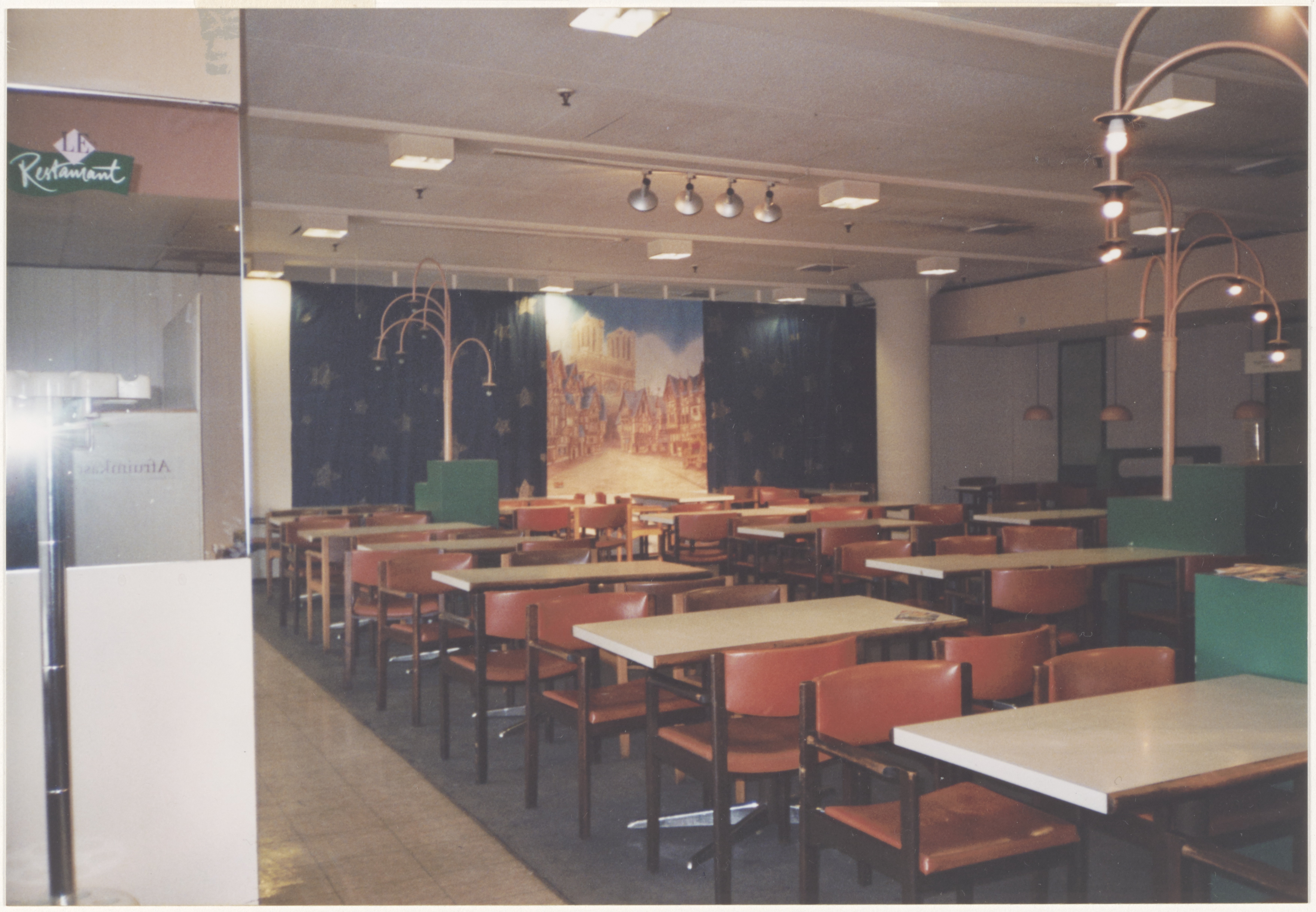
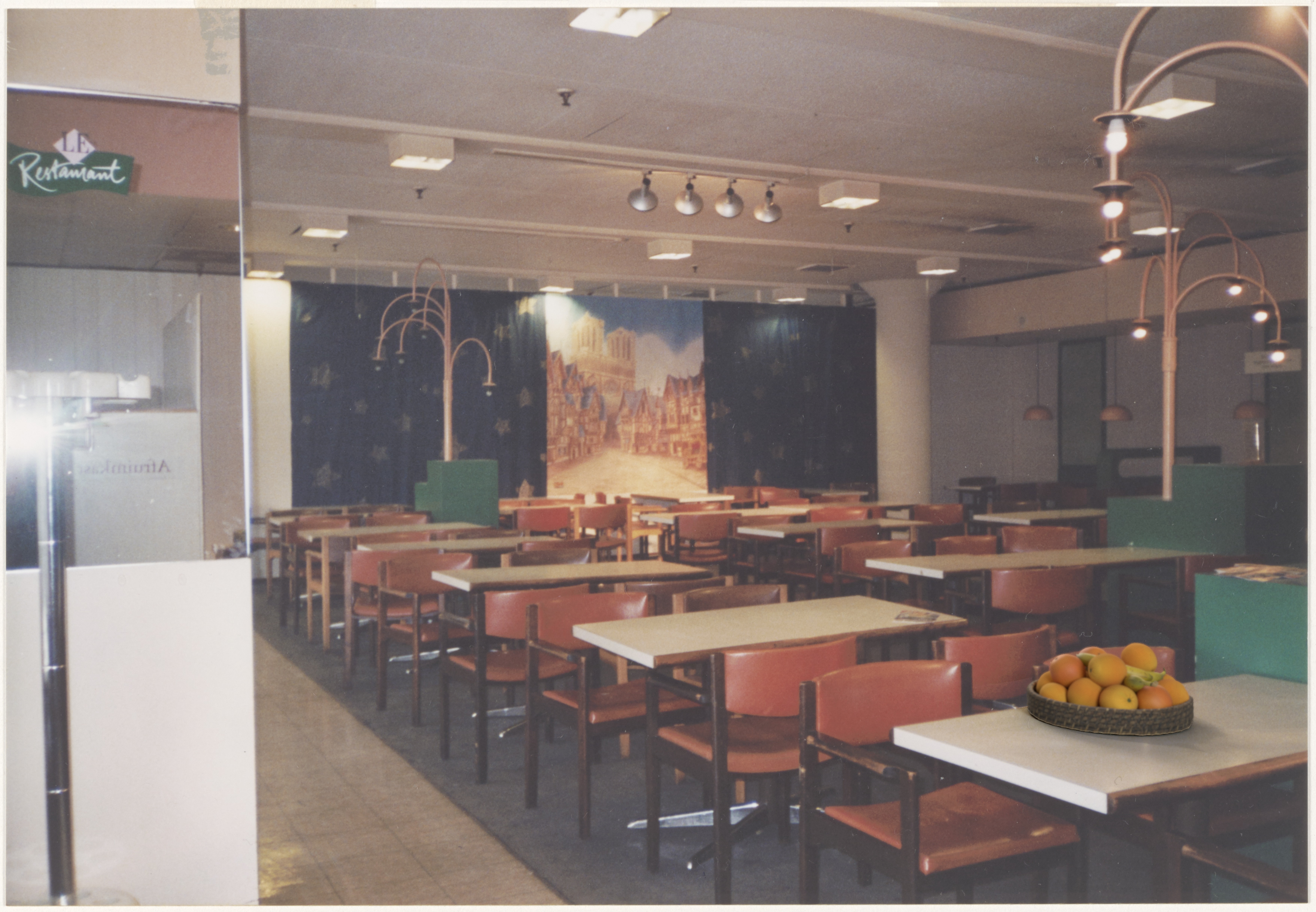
+ fruit bowl [1026,643,1194,736]
